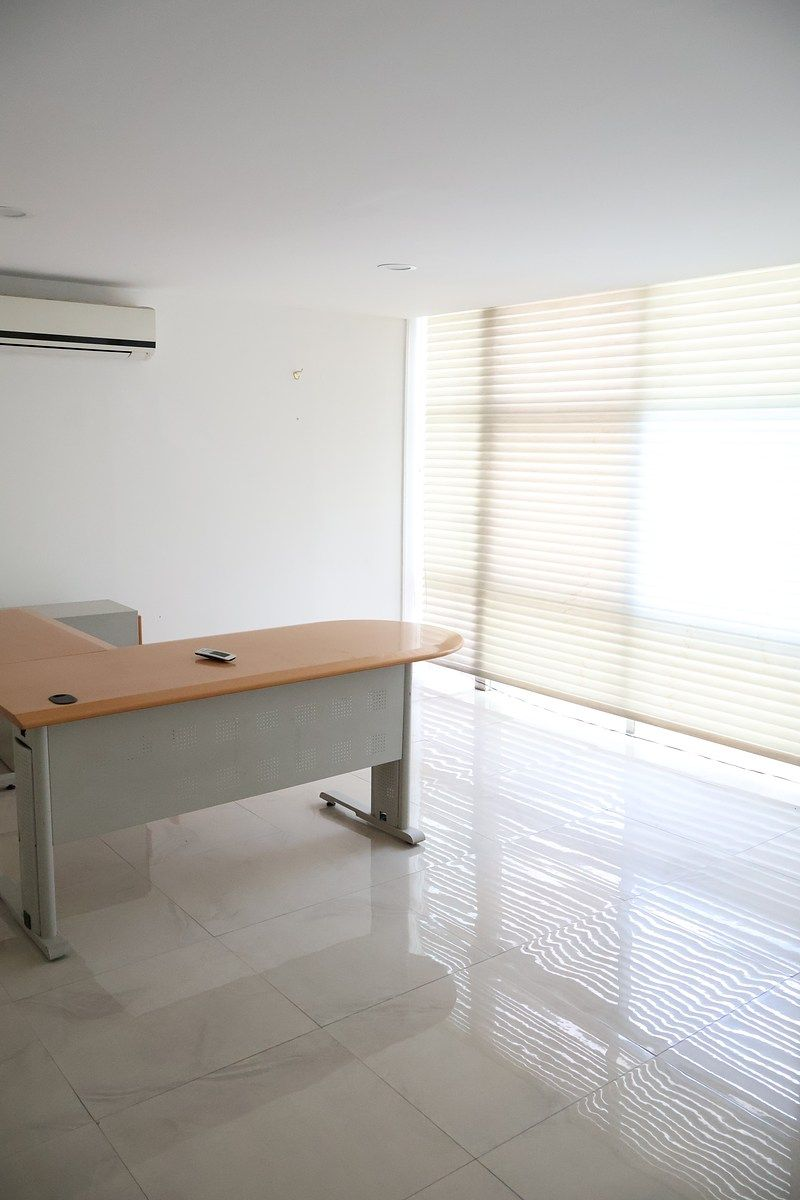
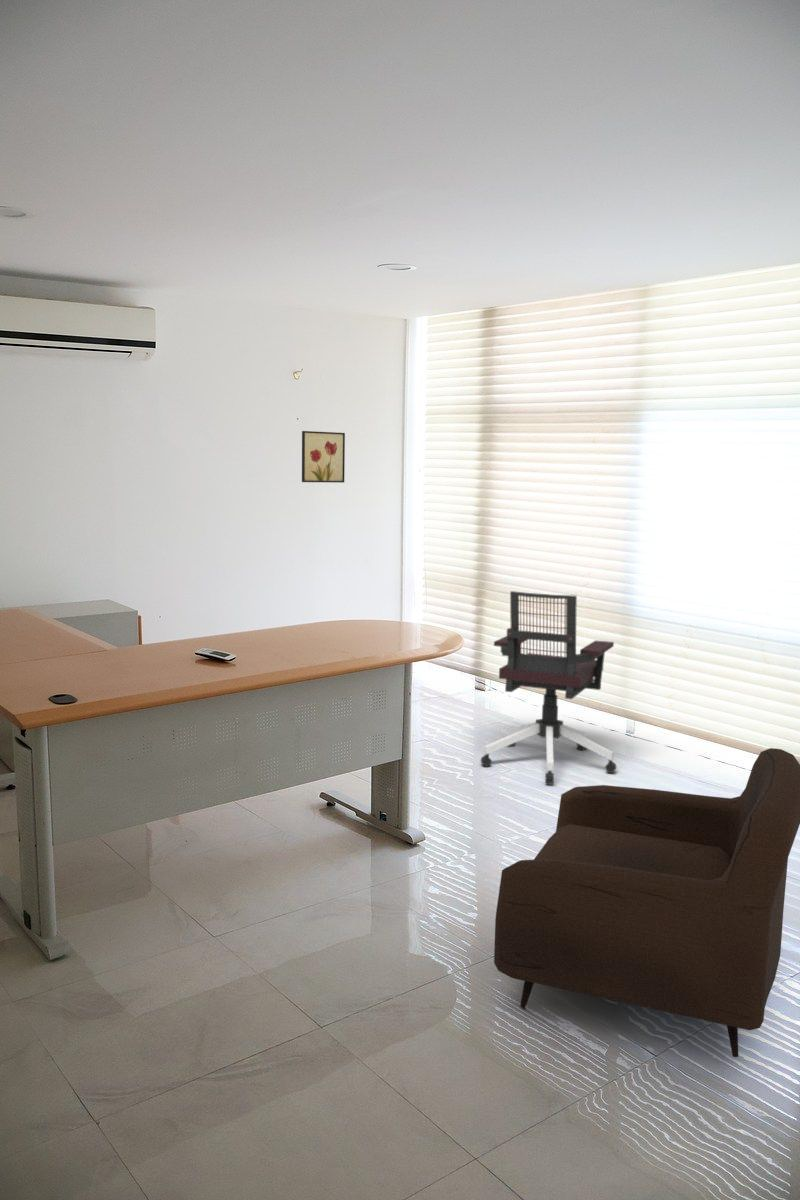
+ wall art [301,430,346,484]
+ armchair [493,747,800,1058]
+ office chair [480,590,618,784]
